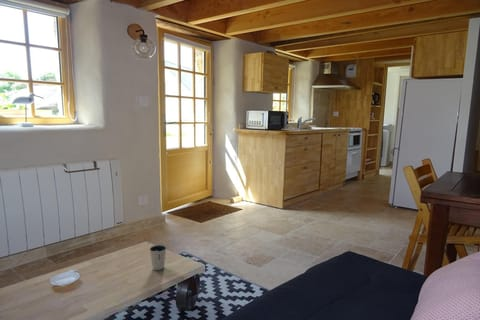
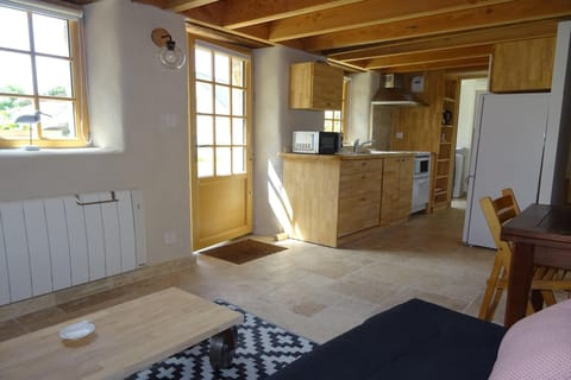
- dixie cup [148,244,167,271]
